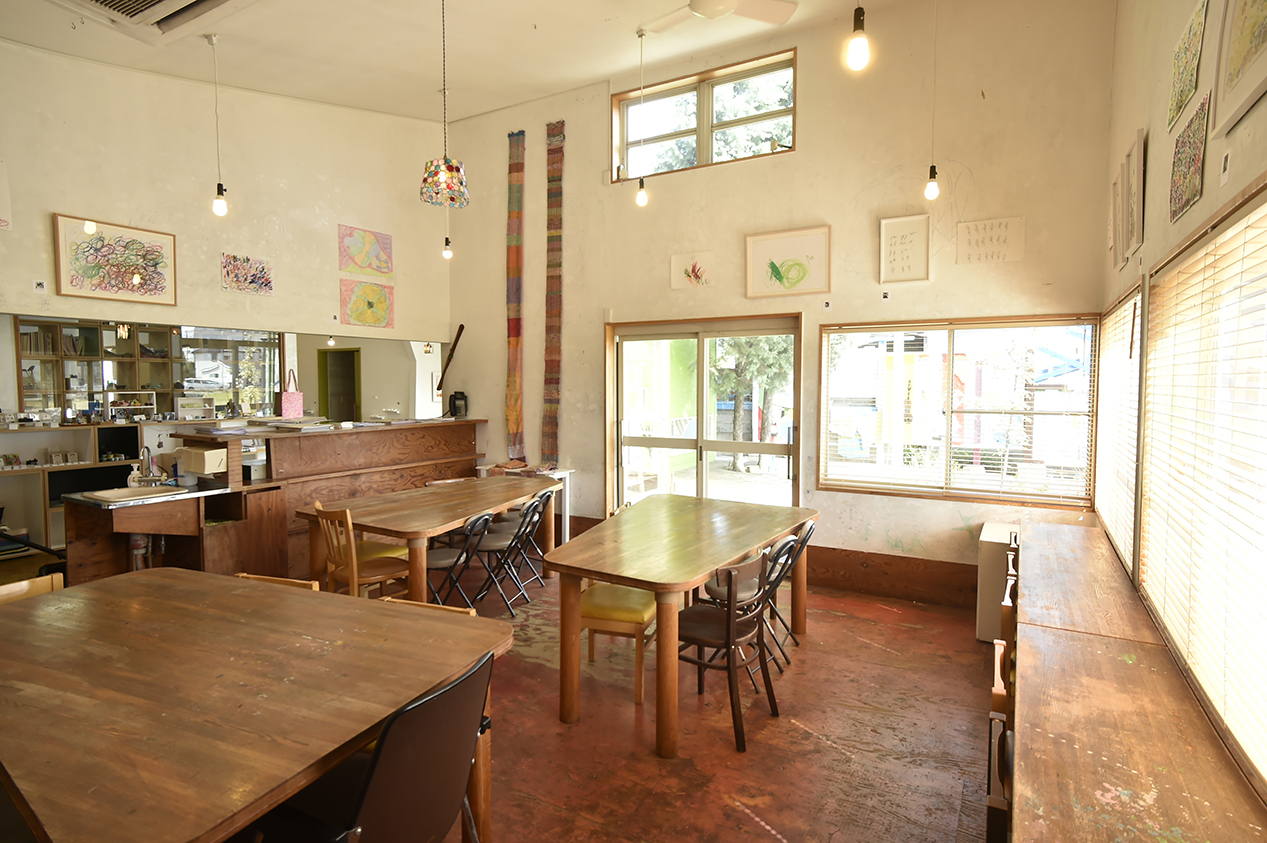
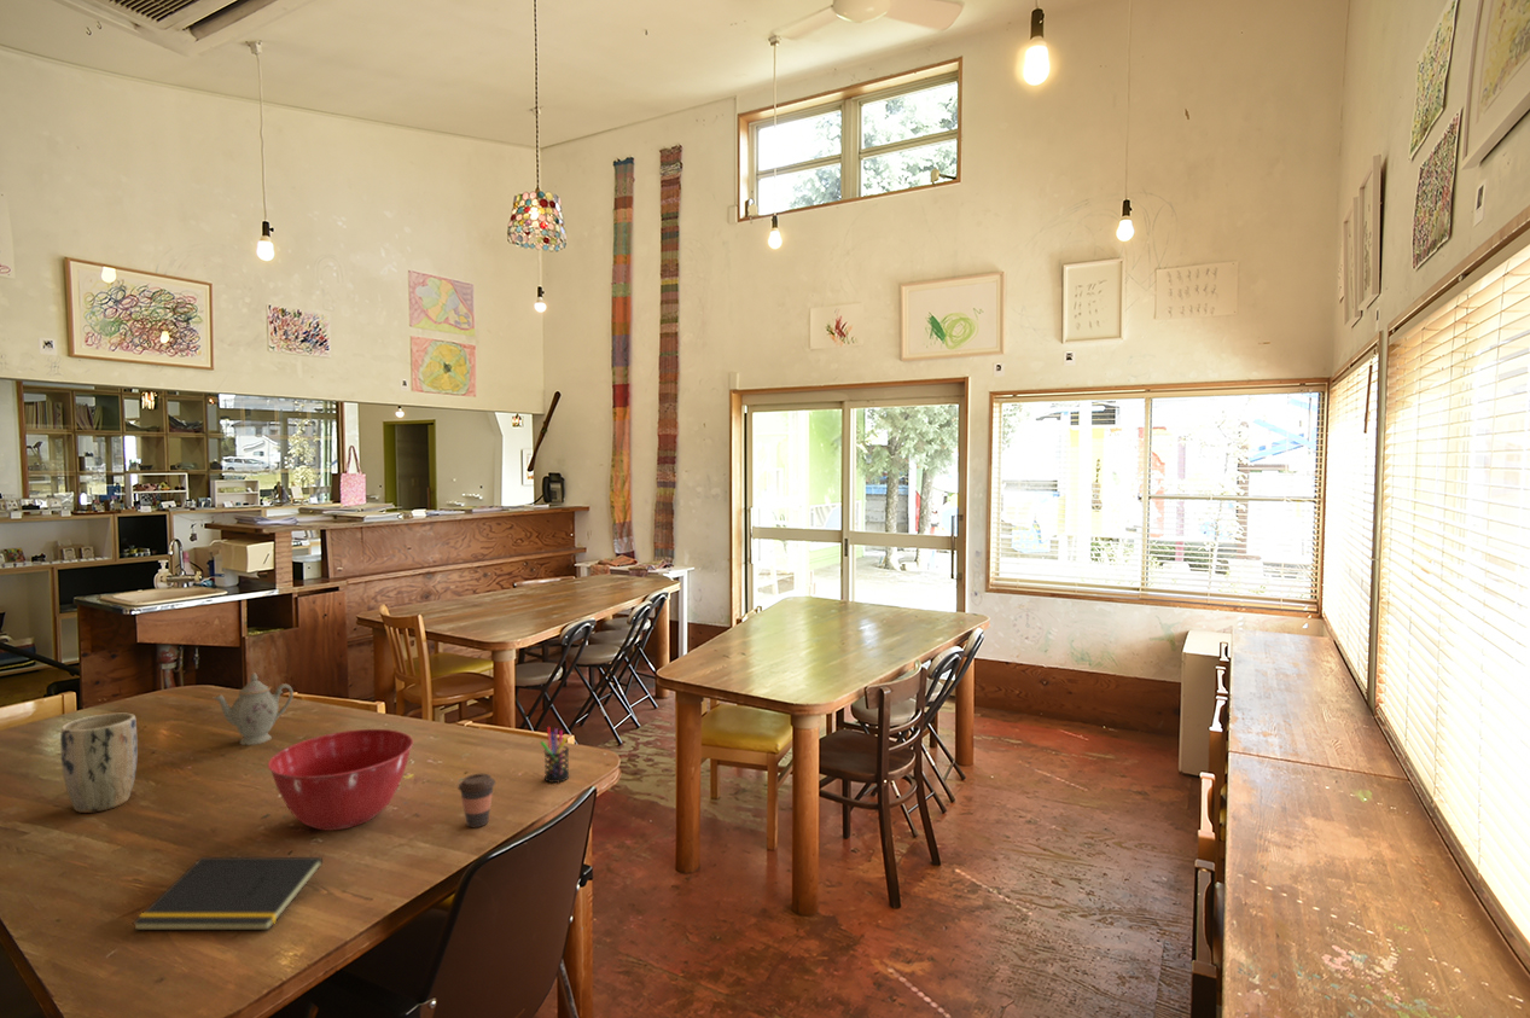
+ mixing bowl [267,728,414,832]
+ coffee cup [456,773,496,828]
+ pen holder [539,726,570,784]
+ chinaware [213,671,295,746]
+ notepad [132,856,324,931]
+ plant pot [59,712,139,814]
